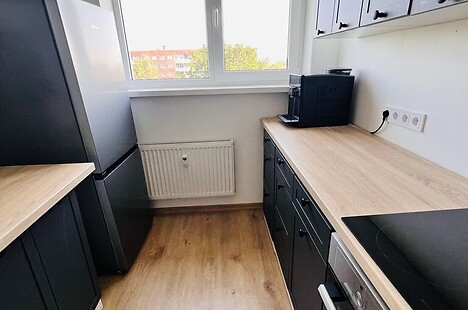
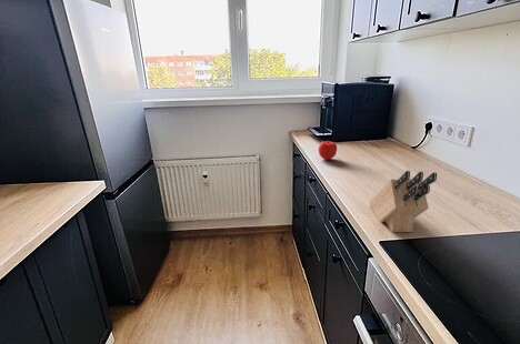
+ knife block [368,170,438,233]
+ fruit [318,139,338,161]
